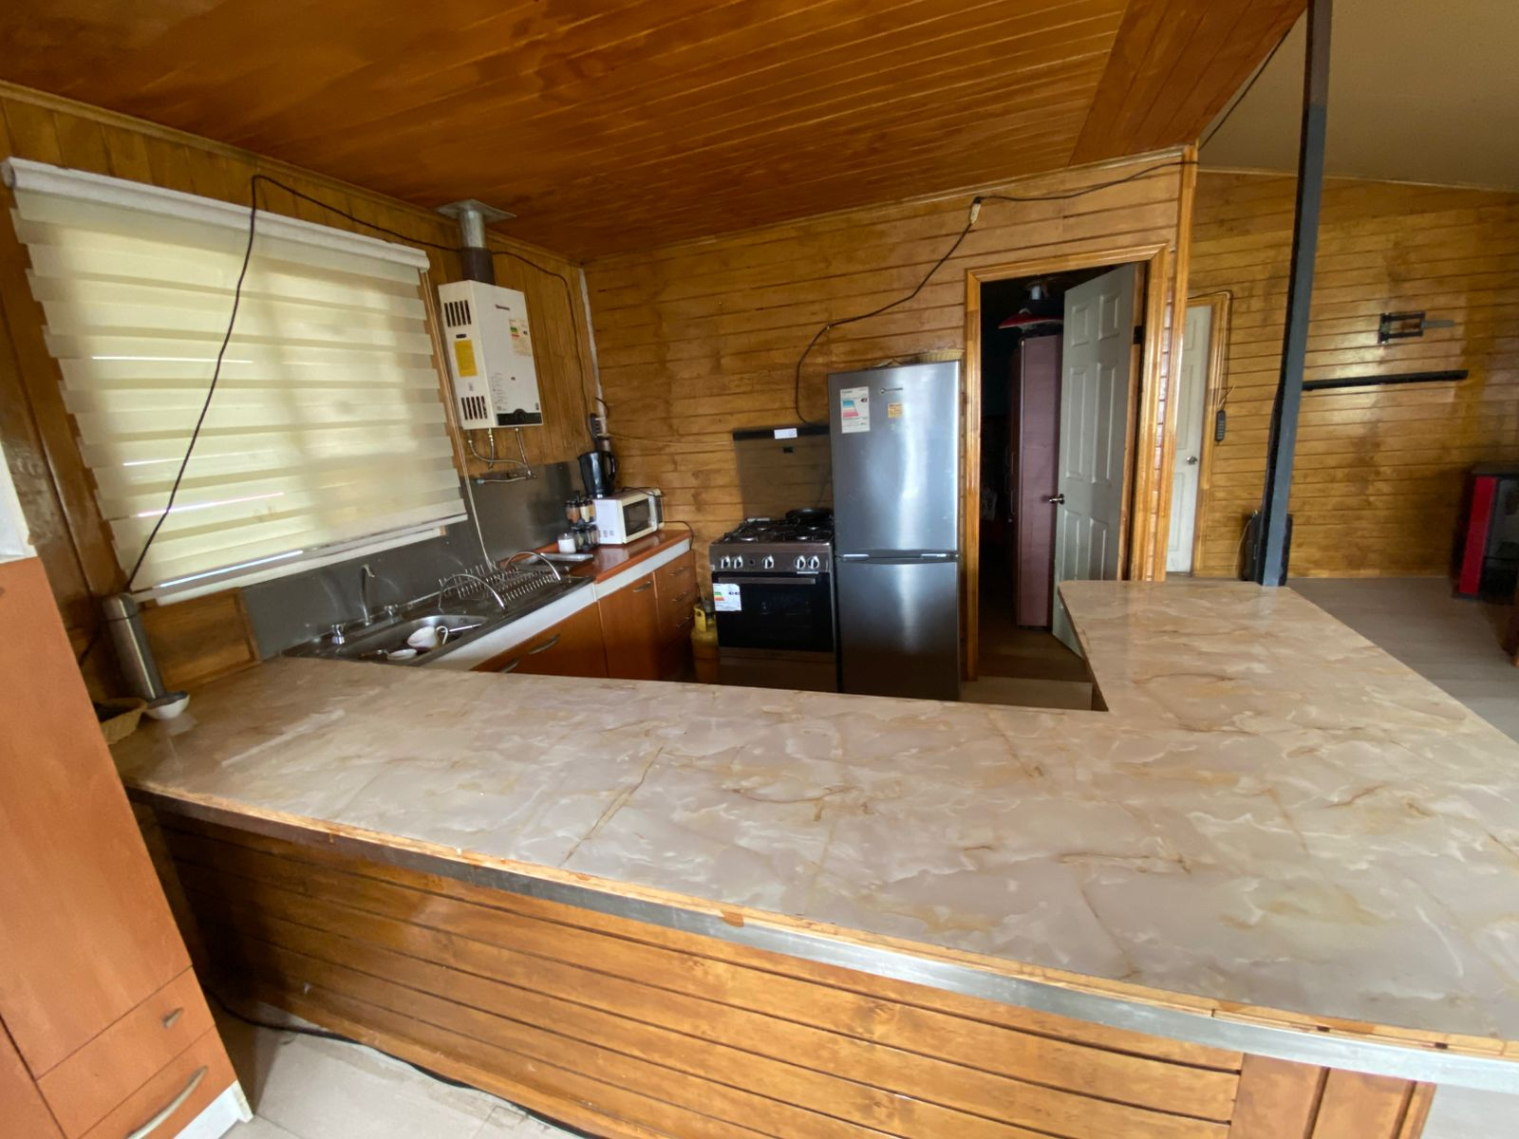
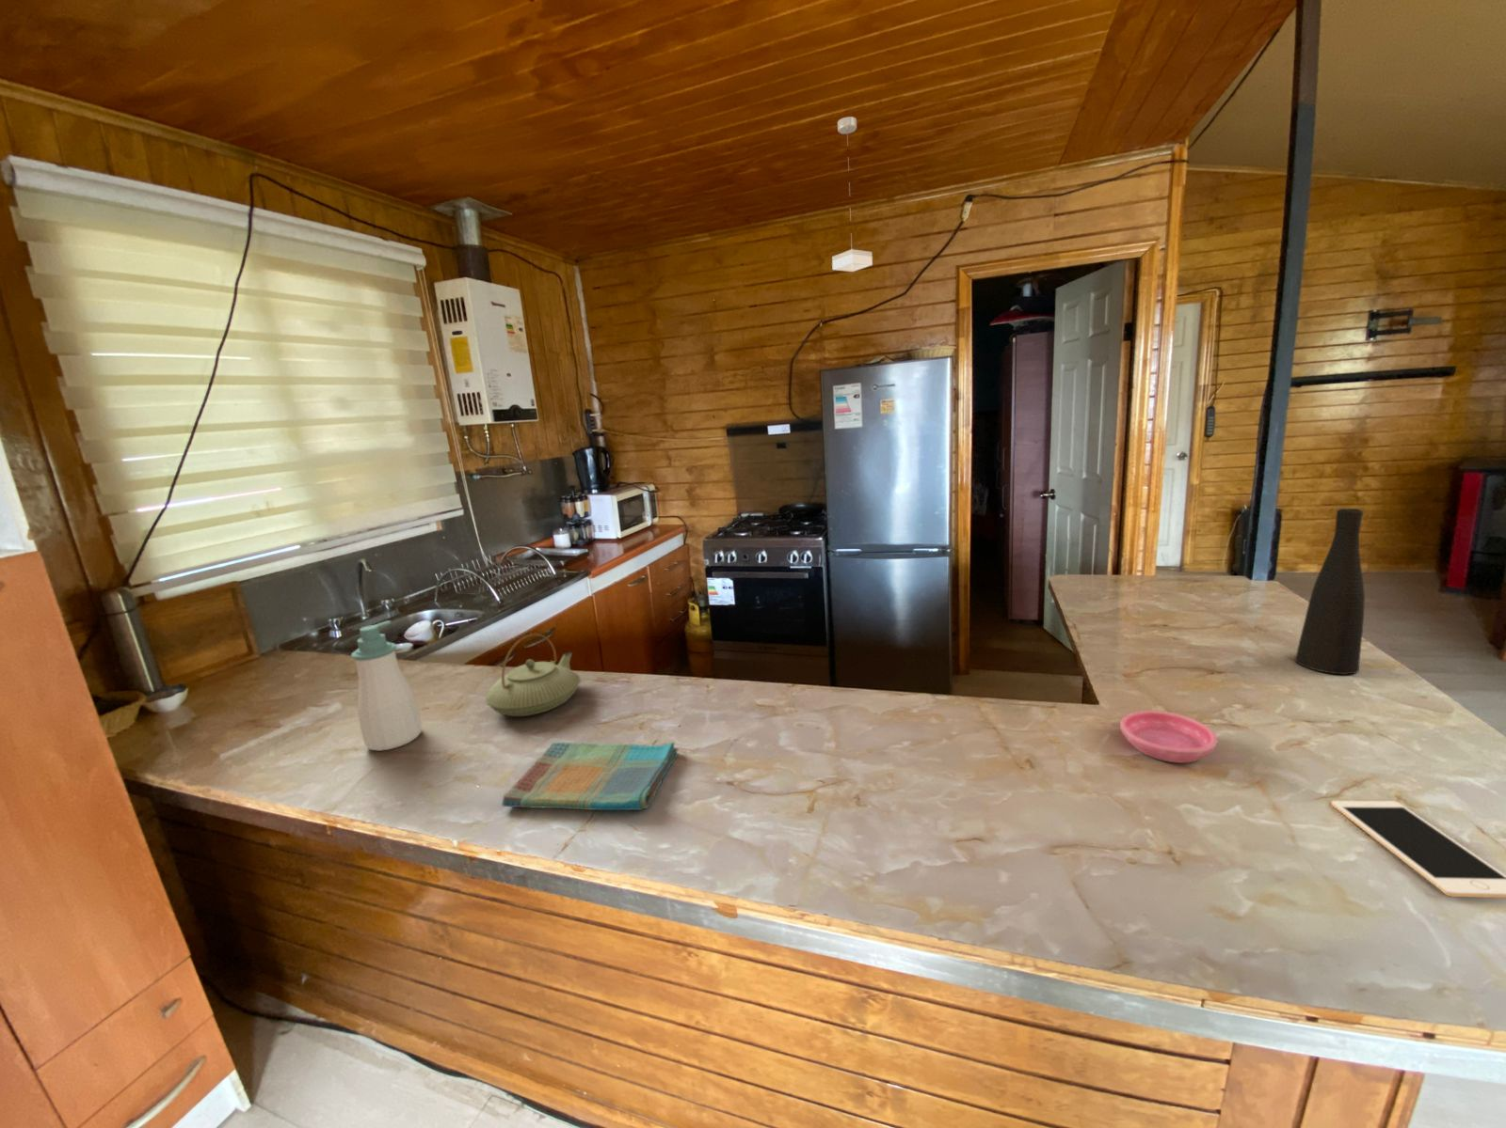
+ pendant lamp [831,116,874,273]
+ dish towel [502,742,679,812]
+ vase [1294,507,1366,675]
+ soap bottle [350,620,422,752]
+ saucer [1119,710,1219,763]
+ teapot [485,633,582,717]
+ cell phone [1330,800,1506,898]
